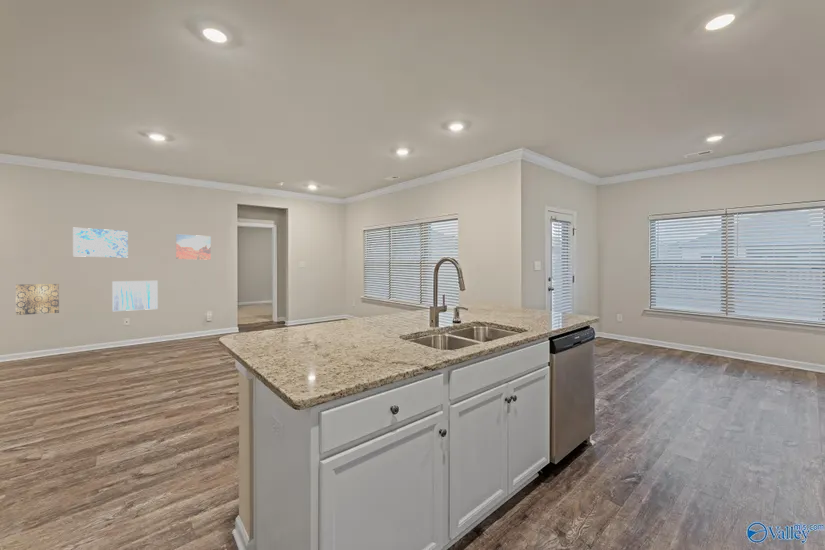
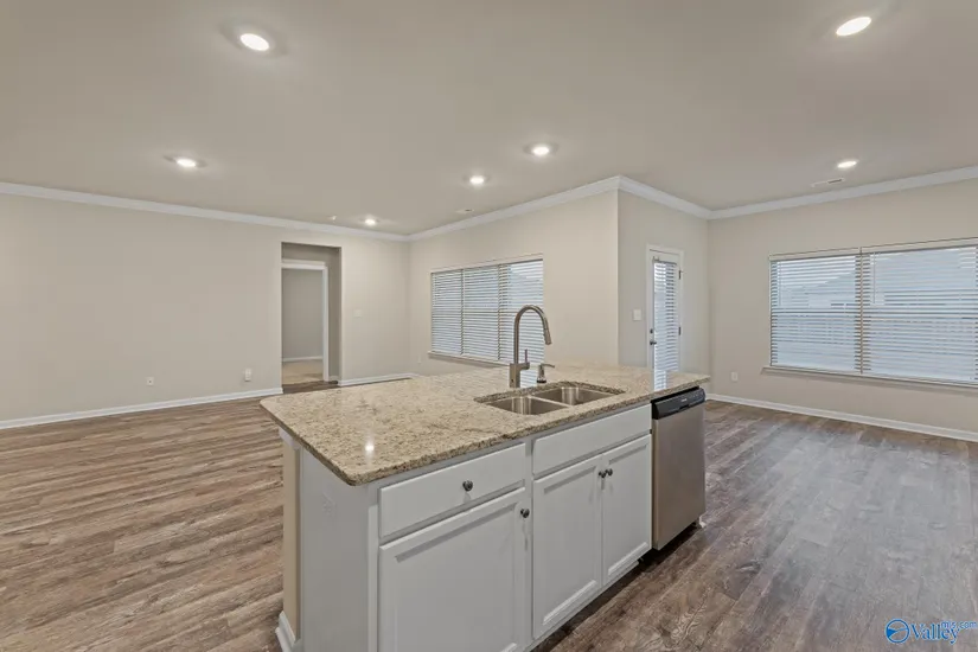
- wall art [111,280,159,312]
- wall art [72,227,129,258]
- wall art [175,233,212,261]
- wall art [15,283,60,316]
